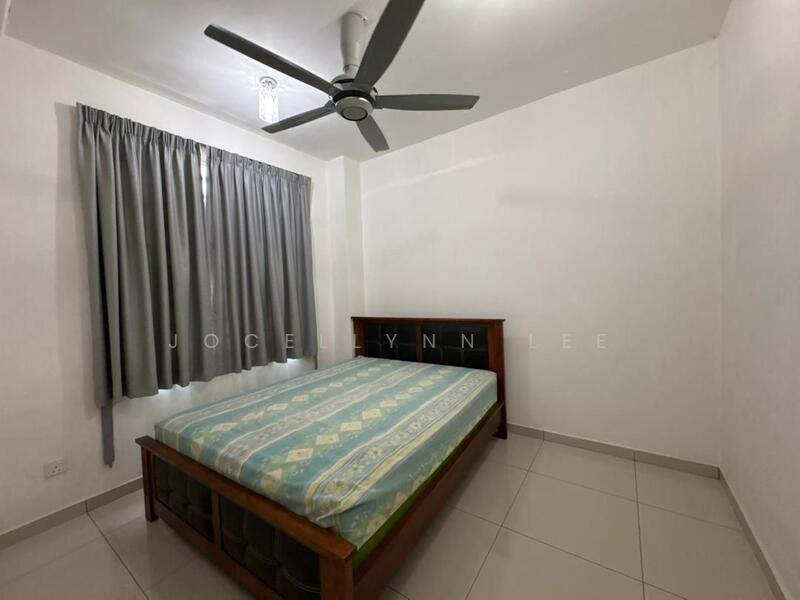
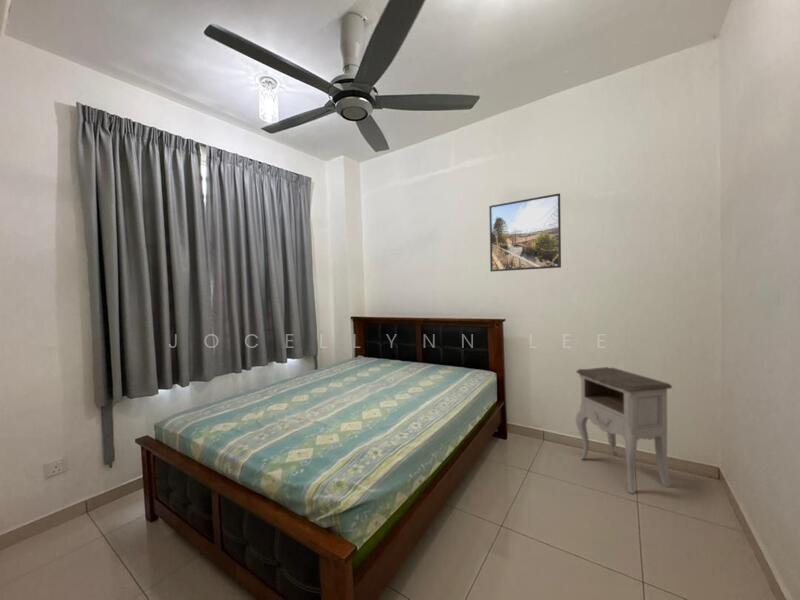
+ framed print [488,193,562,273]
+ nightstand [575,366,673,495]
